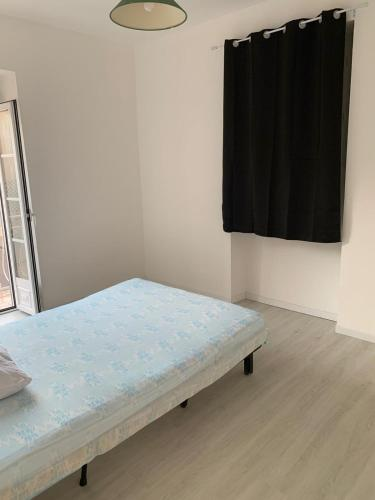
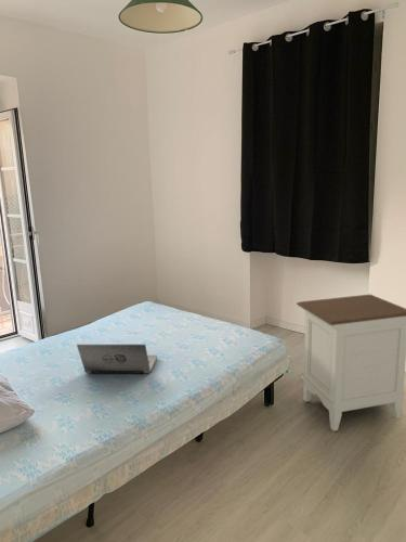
+ laptop [76,344,158,375]
+ nightstand [296,294,406,433]
